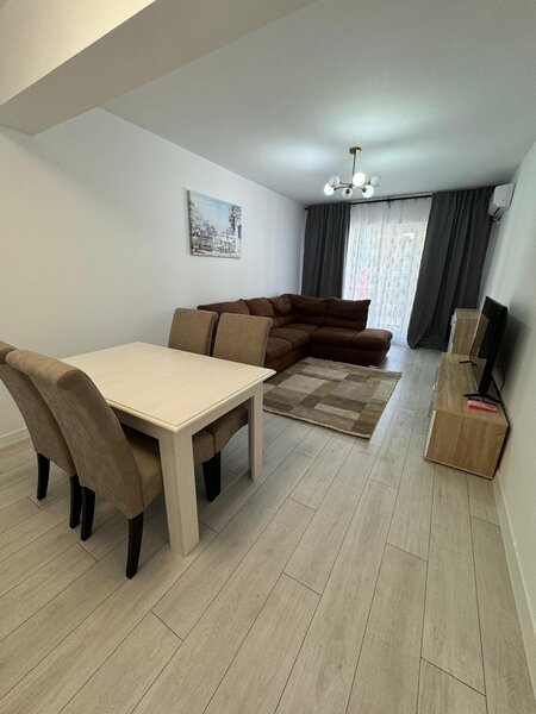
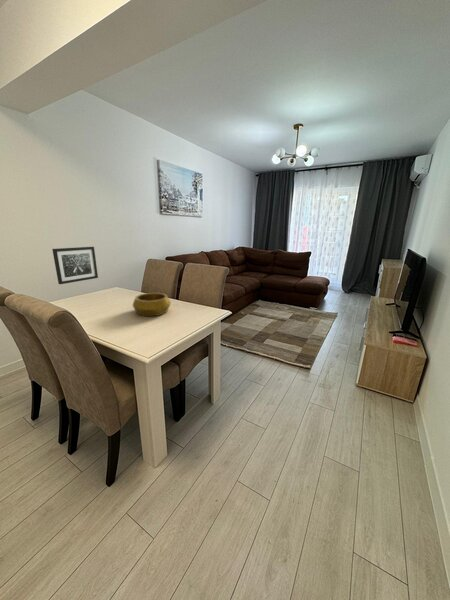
+ wall art [51,246,99,285]
+ decorative bowl [132,292,172,317]
